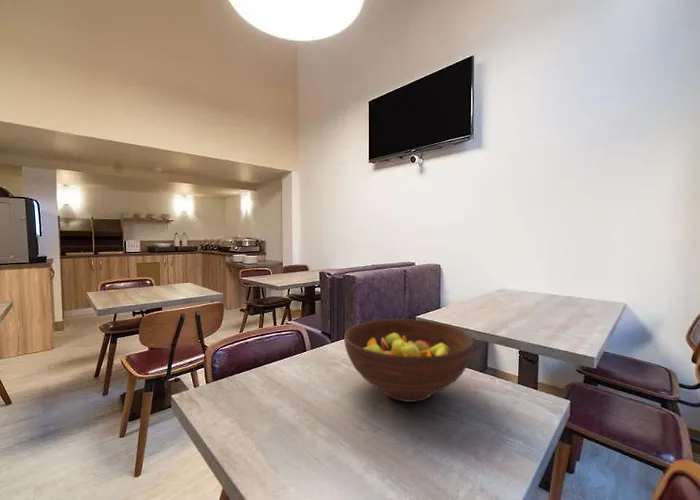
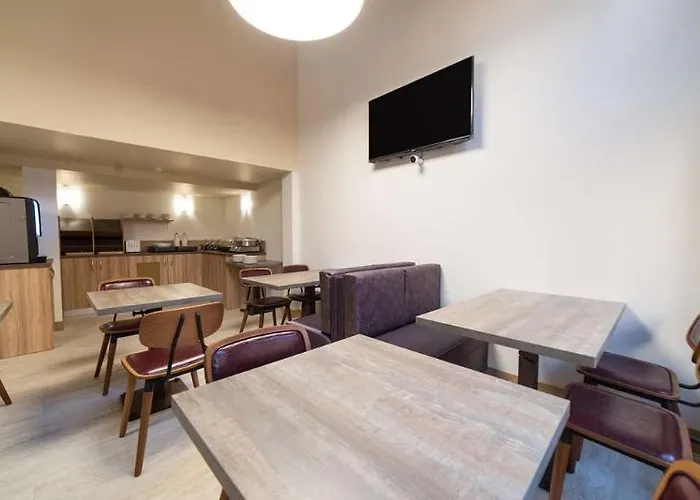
- fruit bowl [343,318,474,403]
